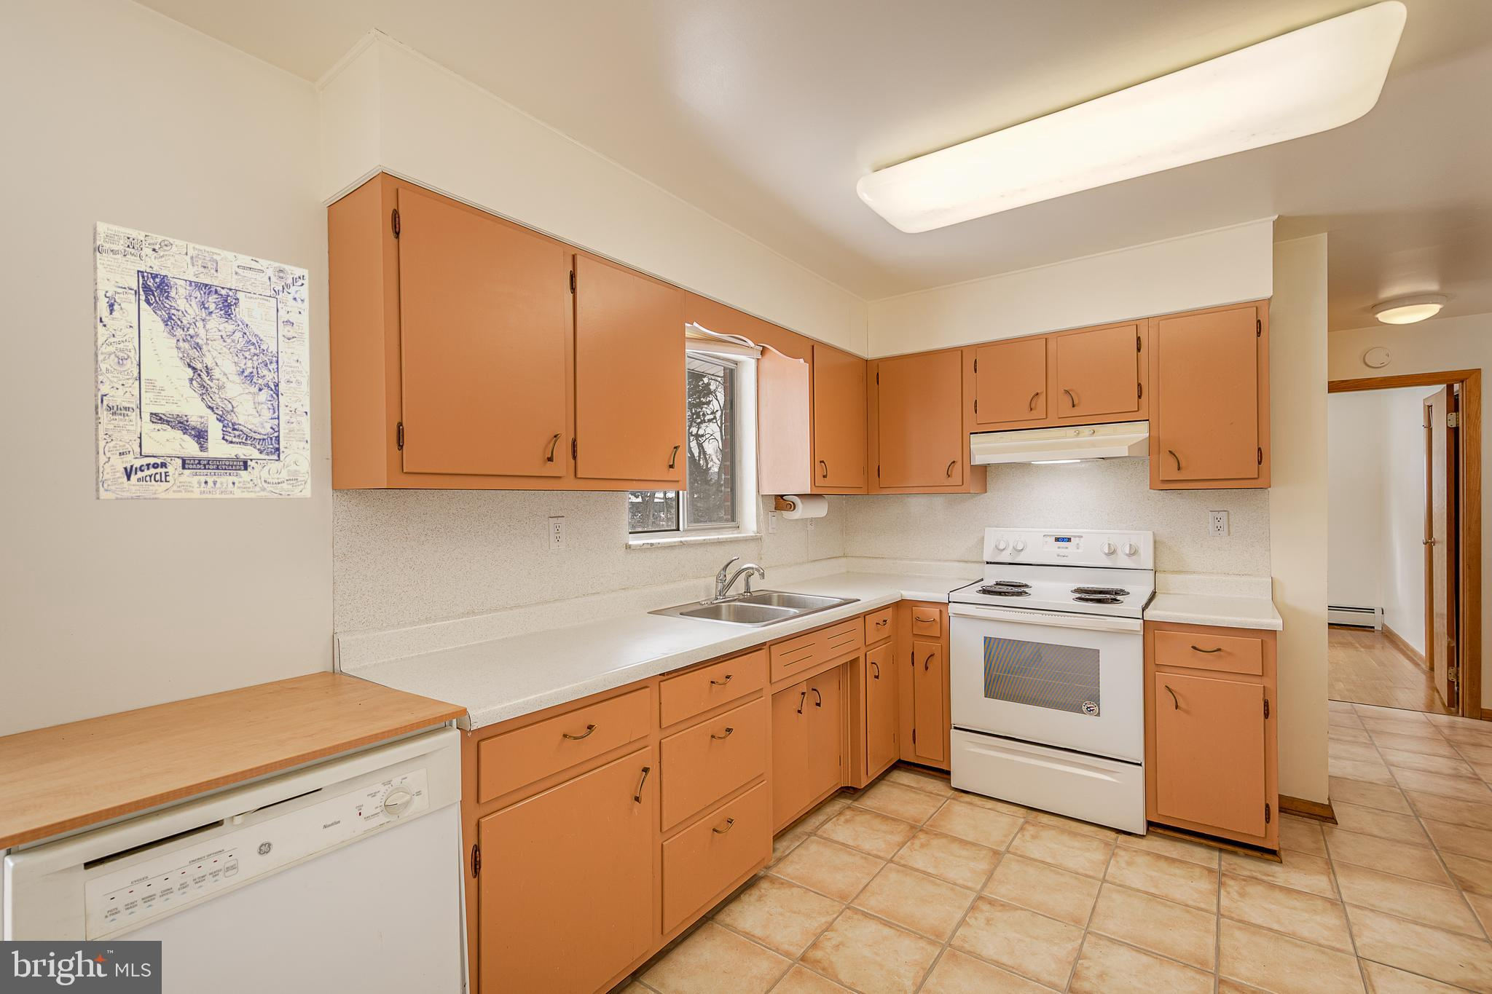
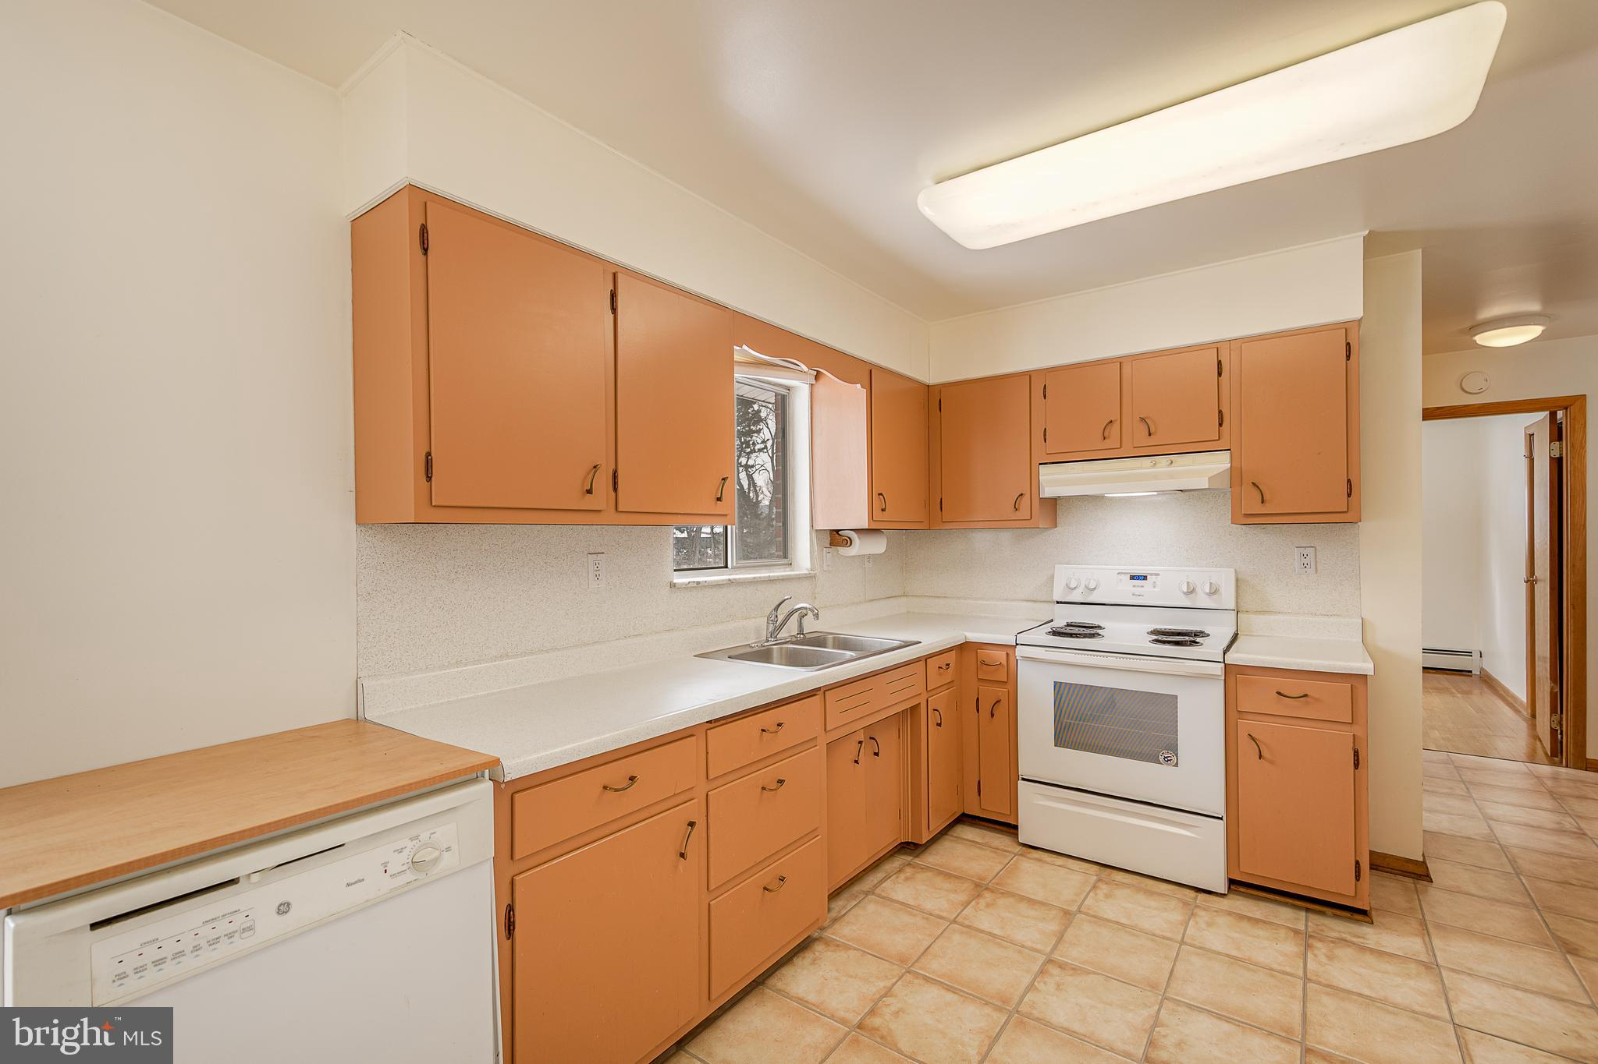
- wall art [92,221,311,500]
